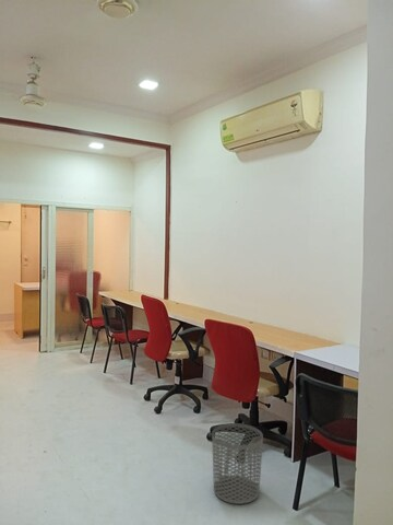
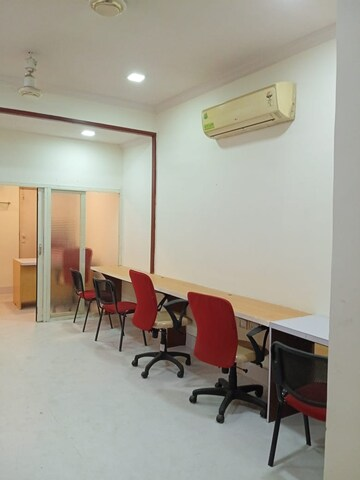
- waste bin [211,422,264,505]
